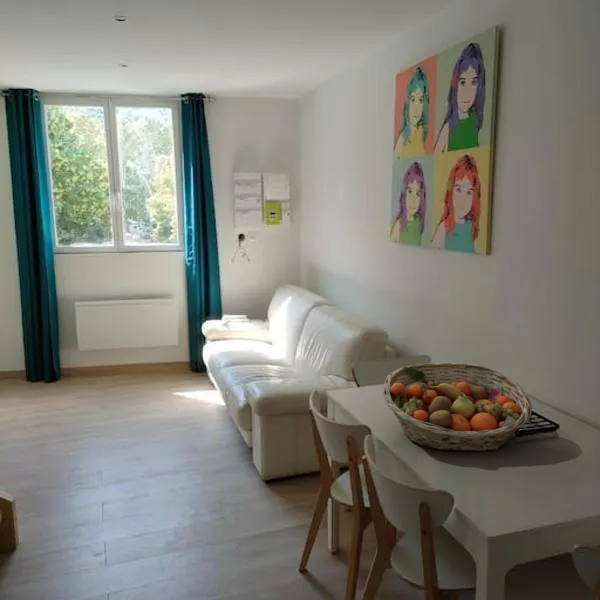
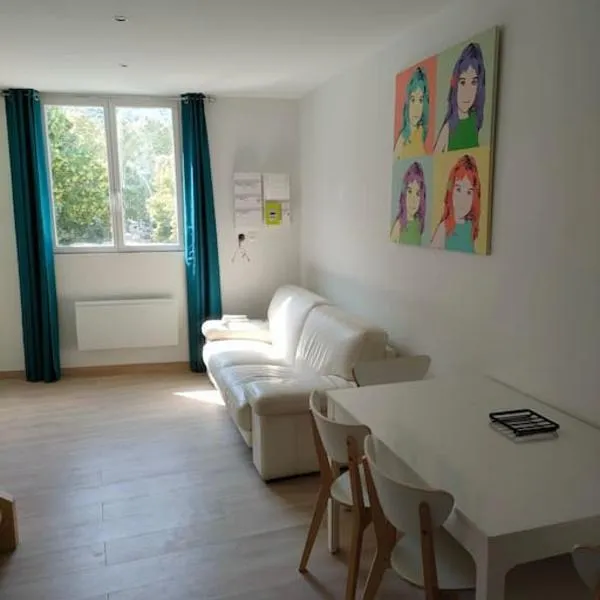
- fruit basket [382,361,533,452]
